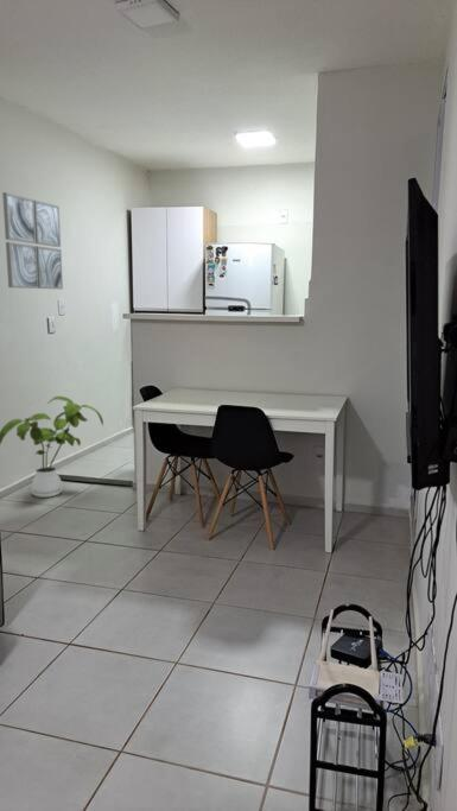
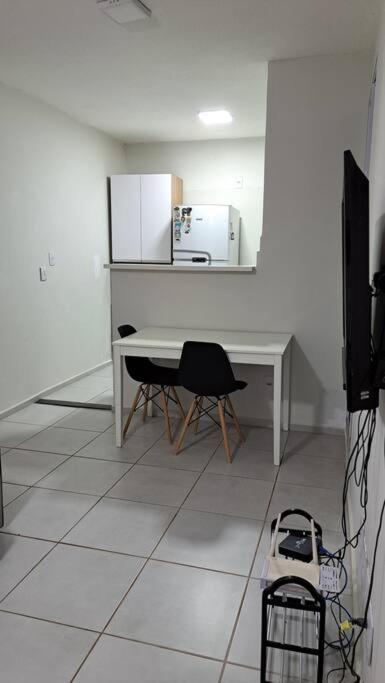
- house plant [0,395,104,499]
- wall art [1,191,64,290]
